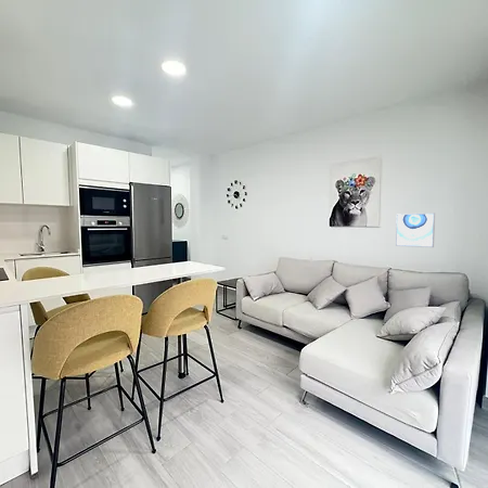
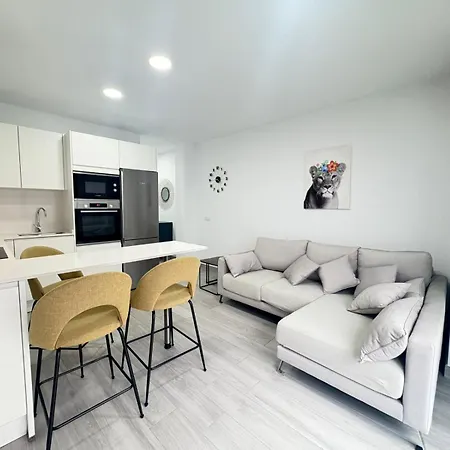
- wall art [395,211,436,248]
